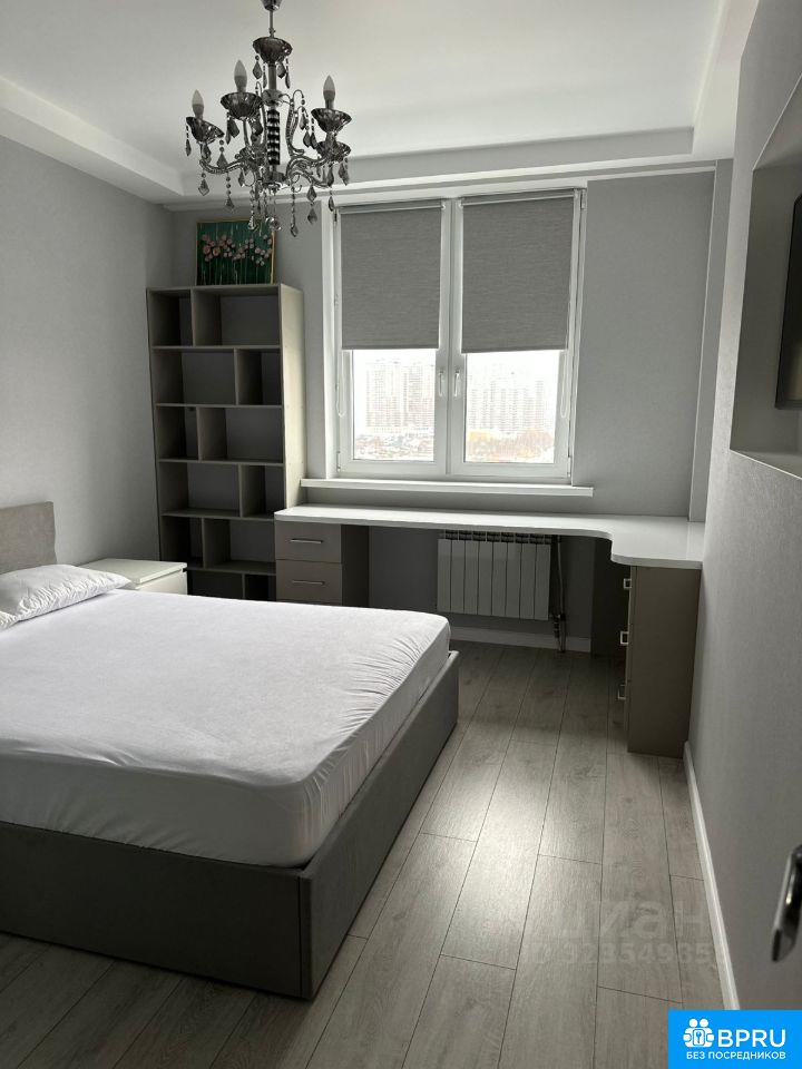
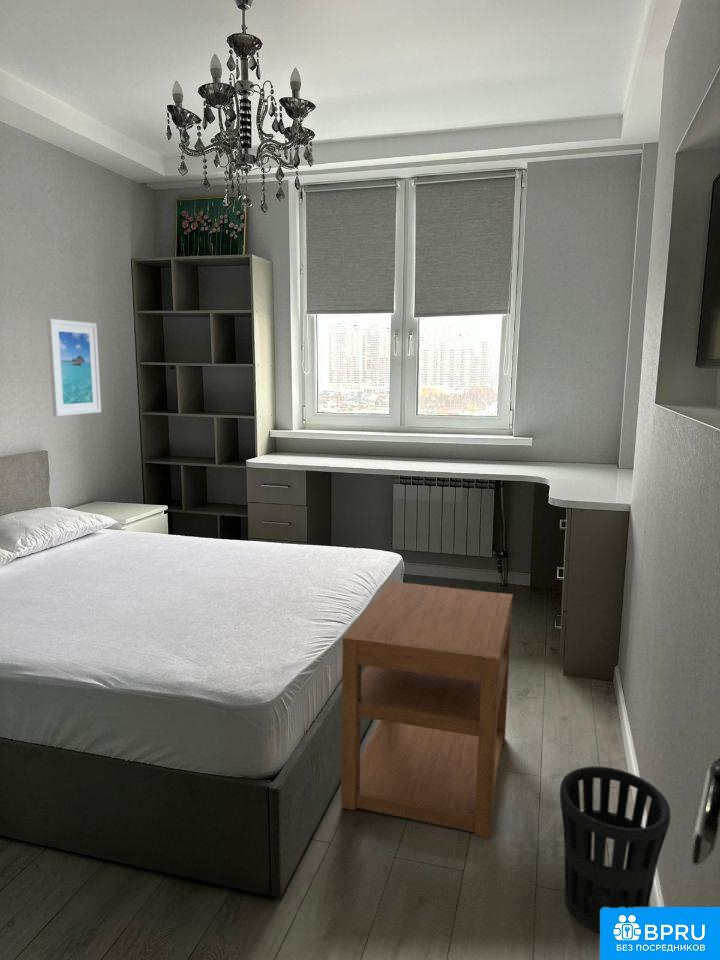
+ nightstand [340,580,514,840]
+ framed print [46,318,102,417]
+ wastebasket [559,765,672,934]
